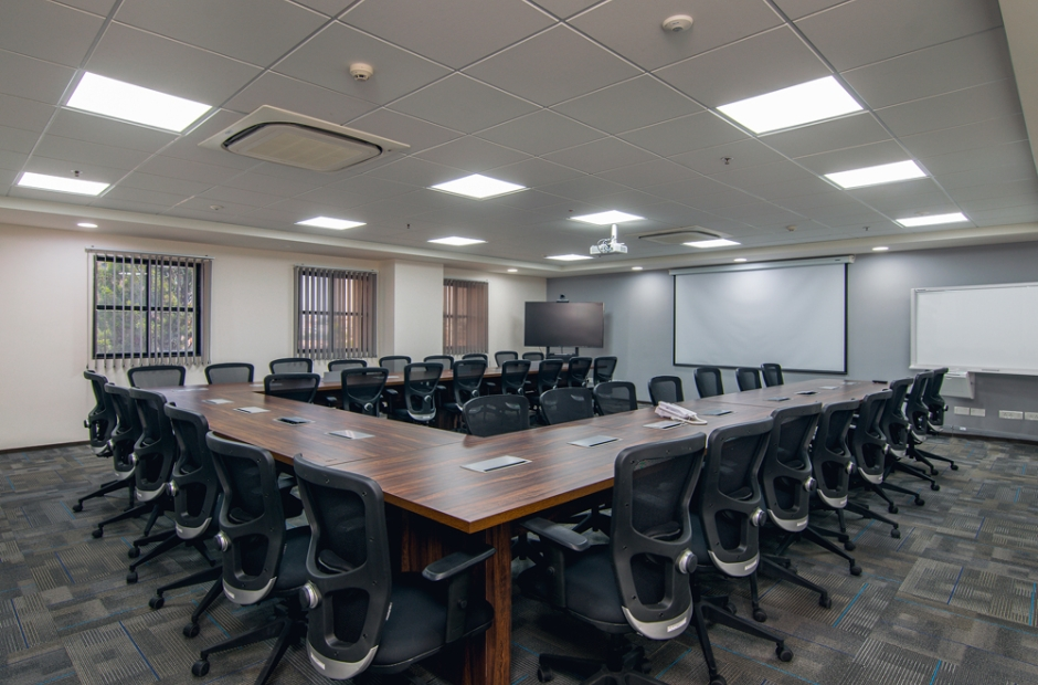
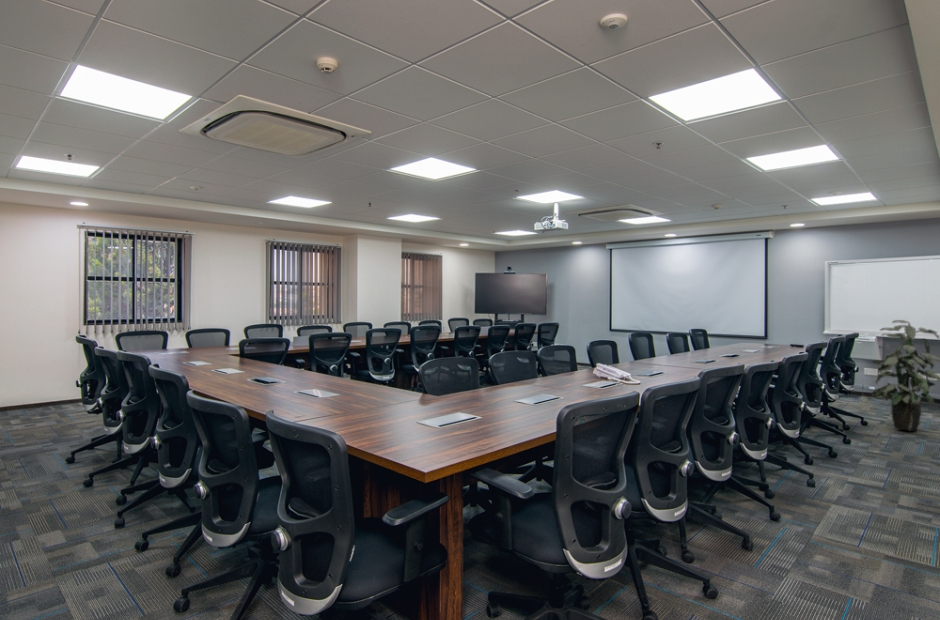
+ indoor plant [870,319,940,432]
